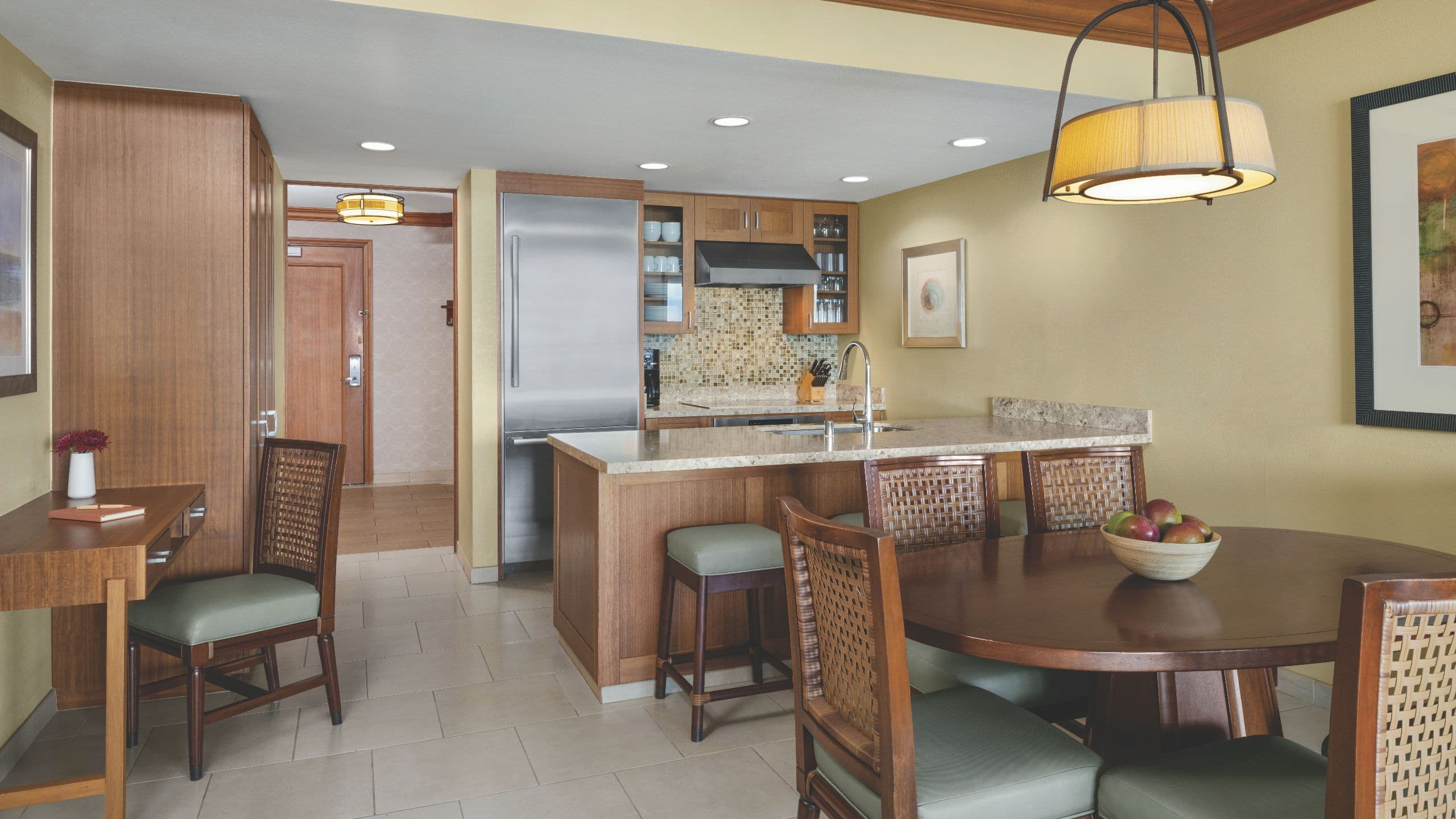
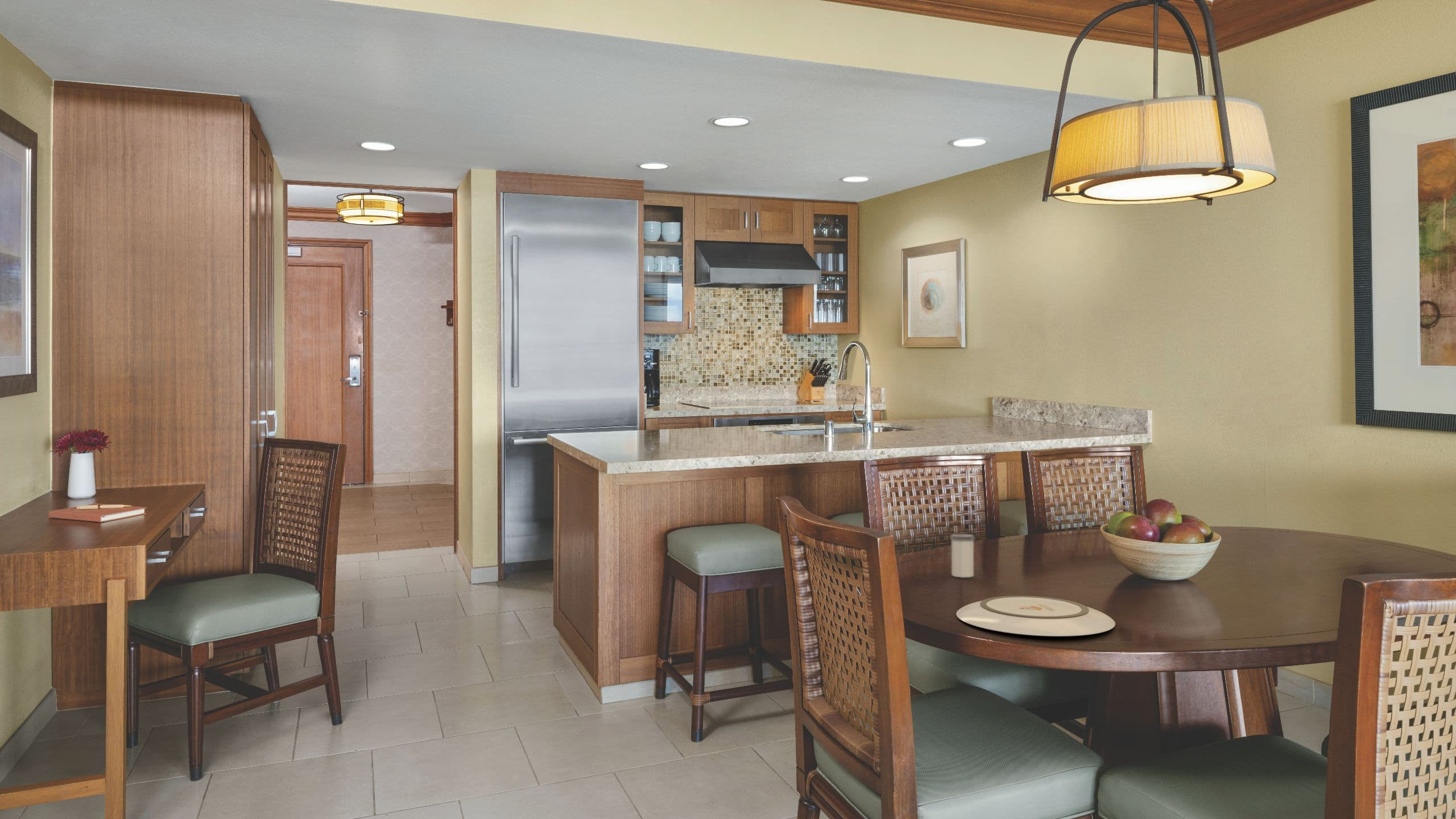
+ plate [955,595,1116,637]
+ salt shaker [950,533,975,578]
